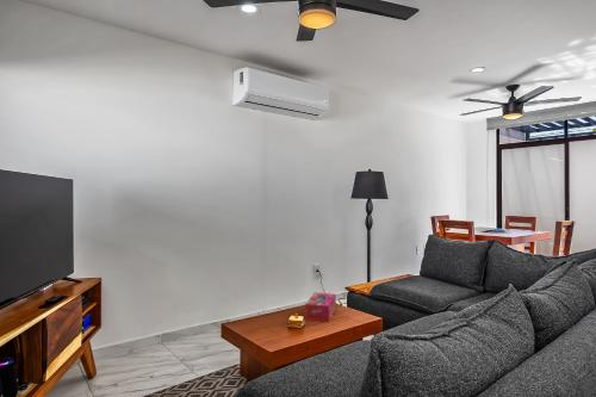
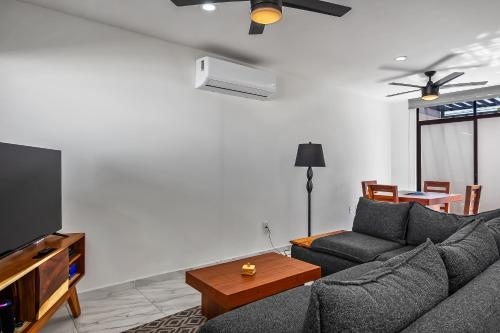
- tissue box [304,291,337,323]
